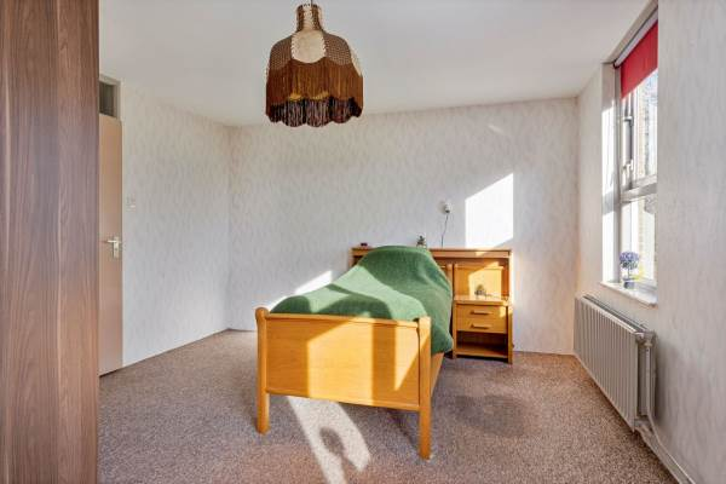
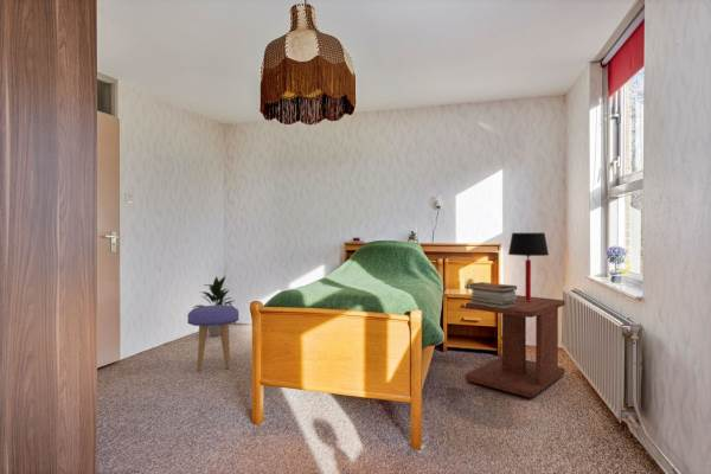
+ stool [186,305,239,373]
+ side table [465,294,566,398]
+ table lamp [507,232,550,301]
+ book stack [467,281,518,308]
+ indoor plant [192,274,237,338]
